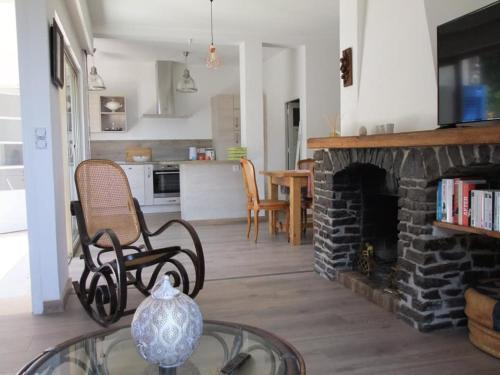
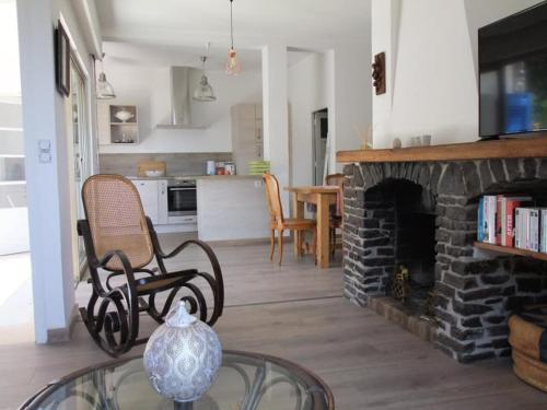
- remote control [220,351,252,375]
